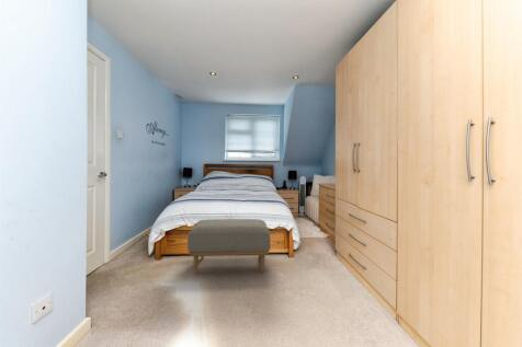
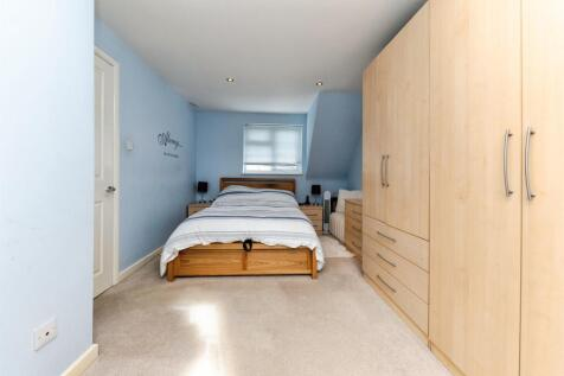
- ottoman [186,218,272,275]
